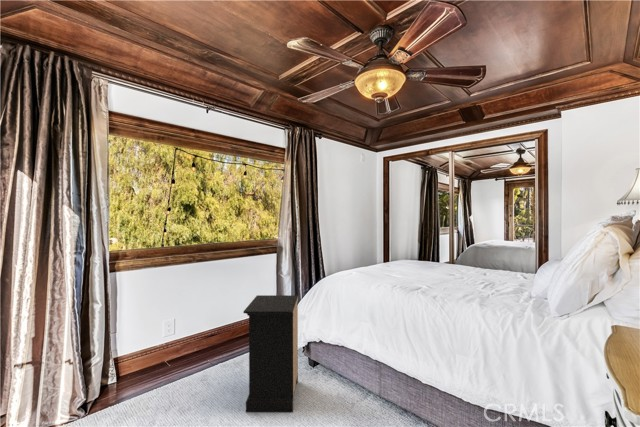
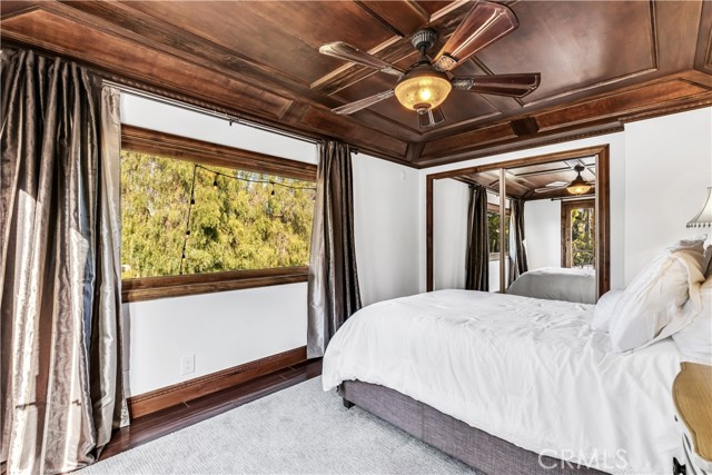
- nightstand [242,294,299,413]
